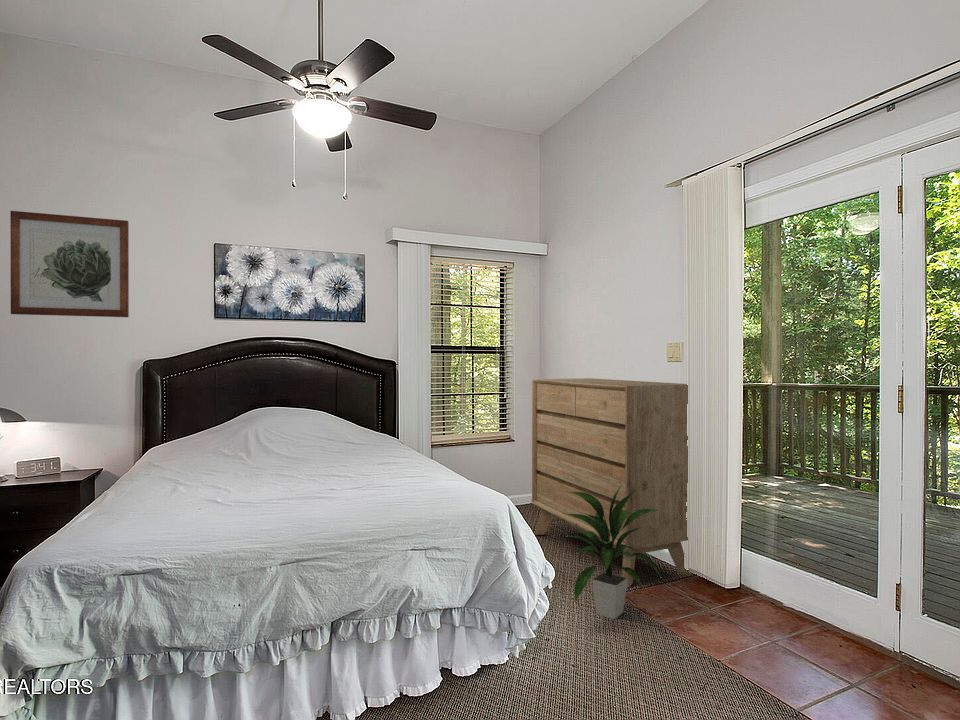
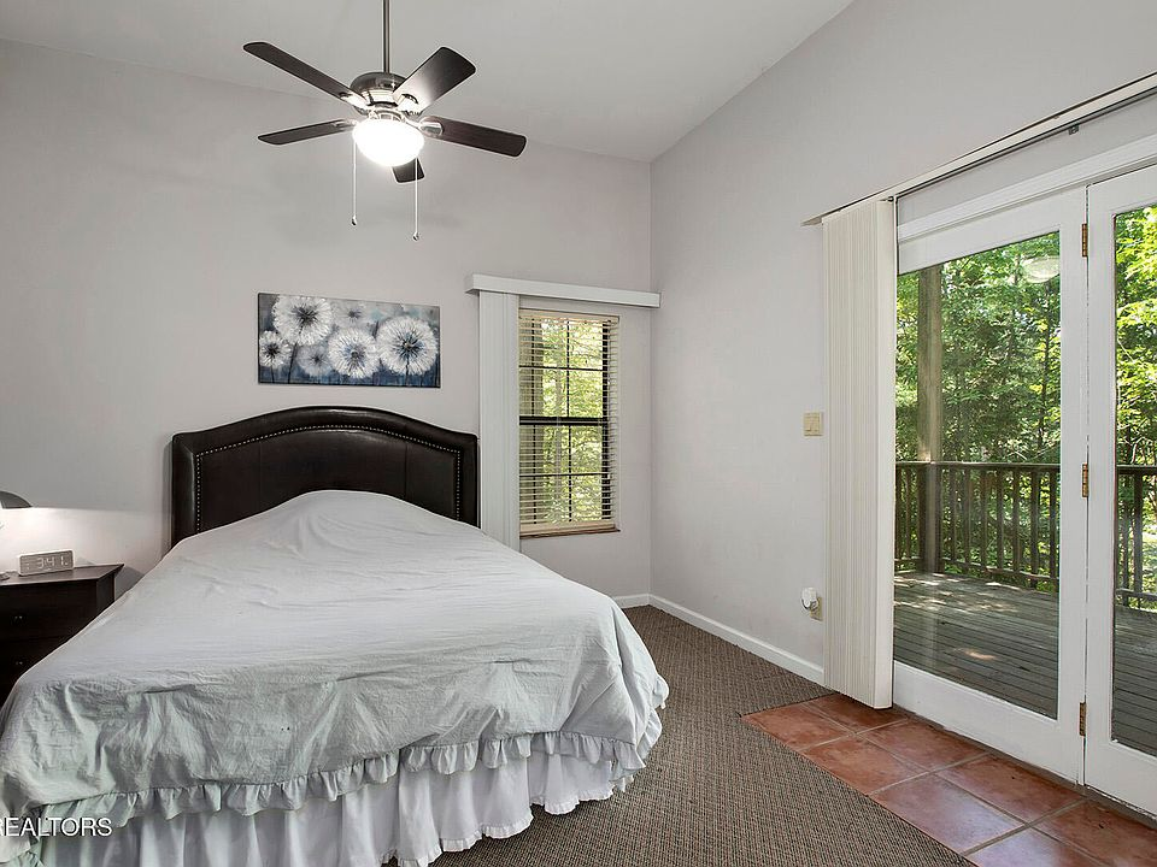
- dresser [531,377,691,589]
- wall art [9,210,130,318]
- indoor plant [562,484,661,620]
